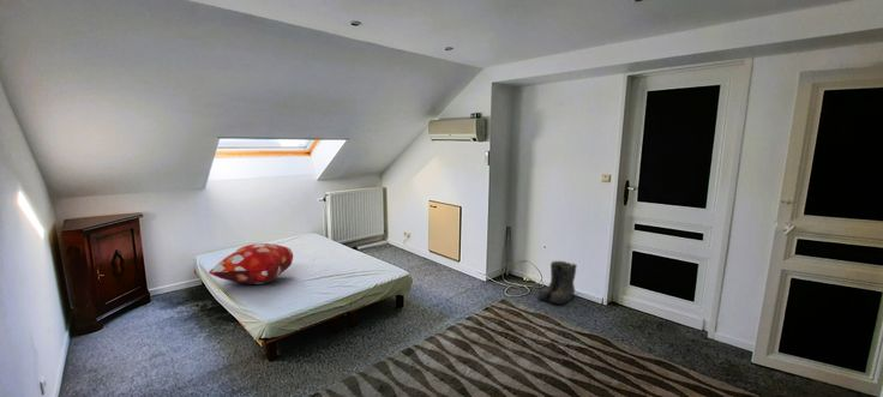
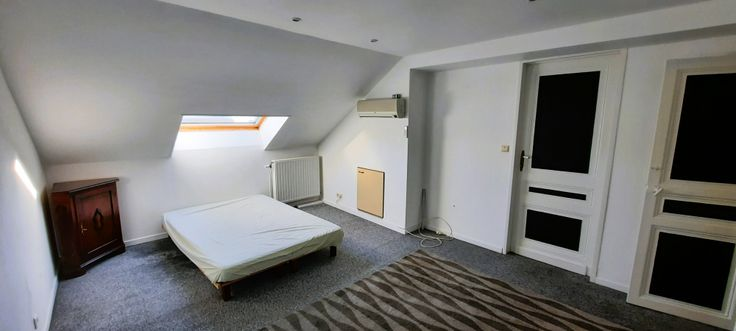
- decorative pillow [208,242,294,285]
- boots [537,260,578,305]
